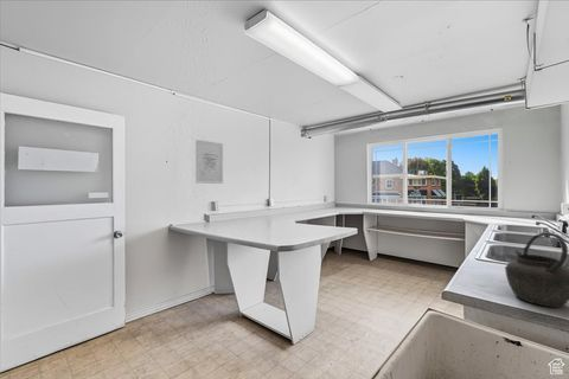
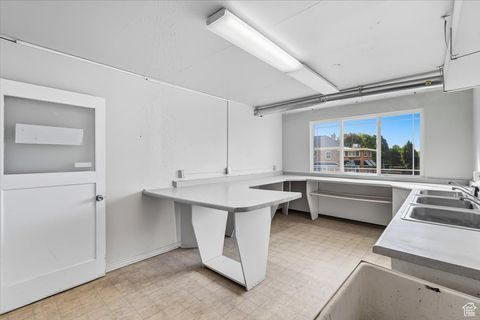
- wall art [194,139,224,185]
- kettle [504,231,569,308]
